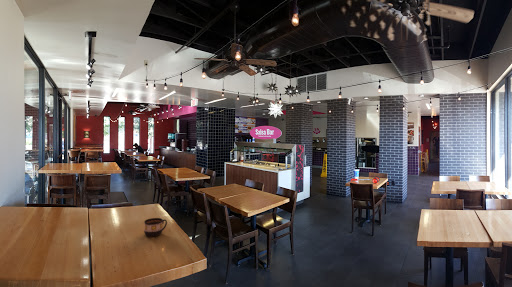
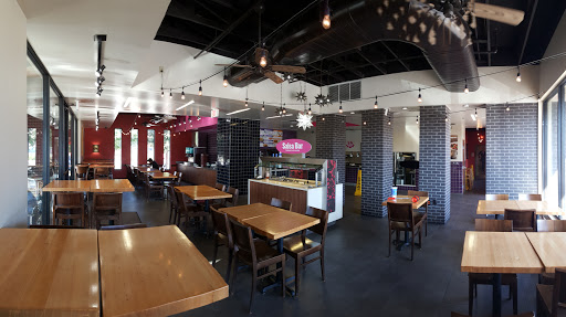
- cup [143,217,168,237]
